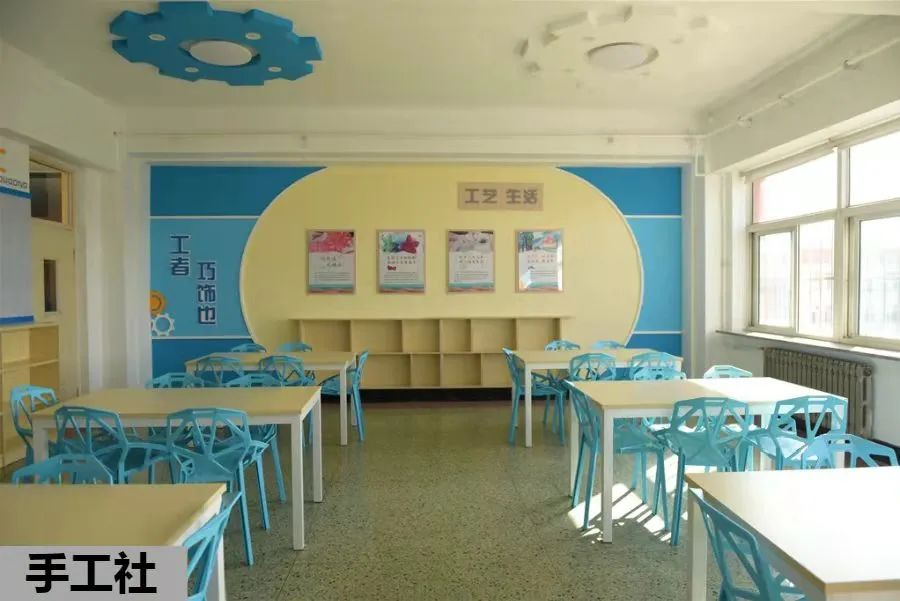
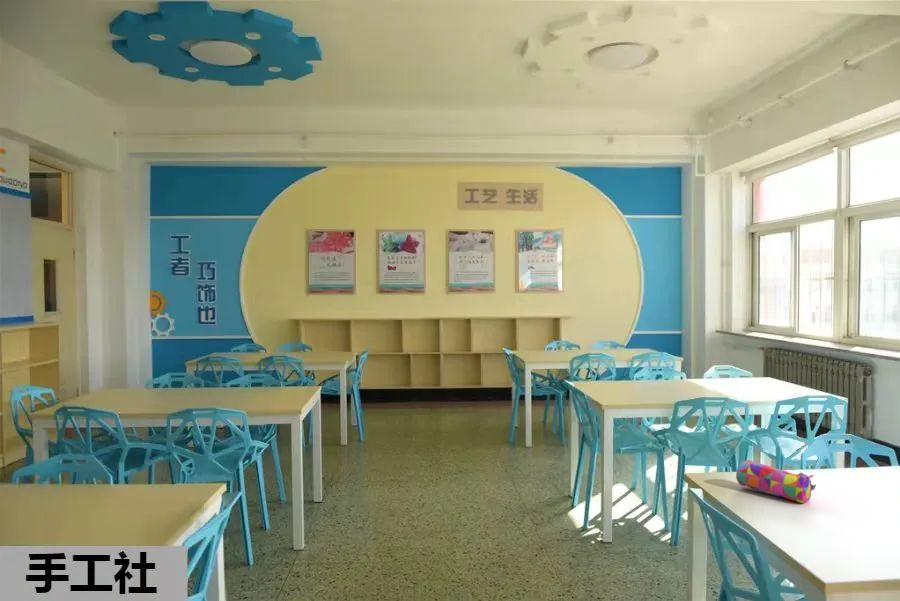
+ pencil case [735,459,817,505]
